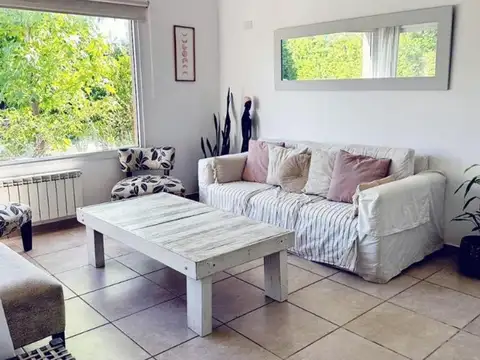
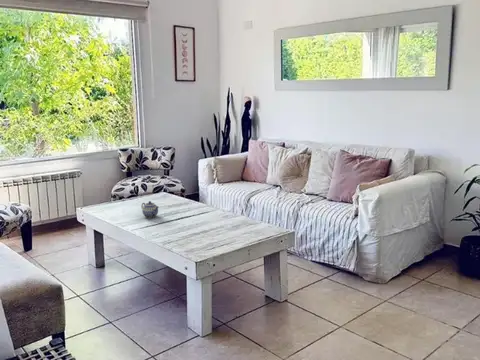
+ teapot [140,200,160,218]
